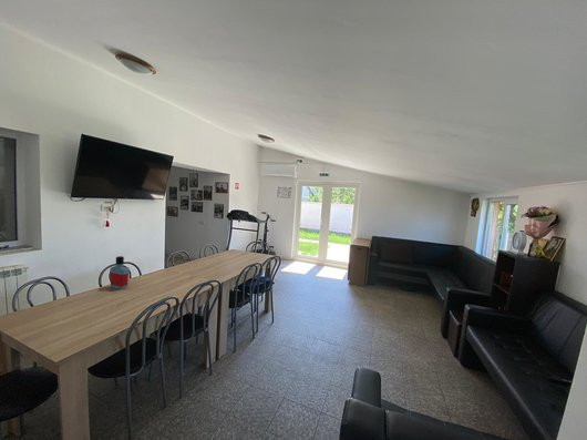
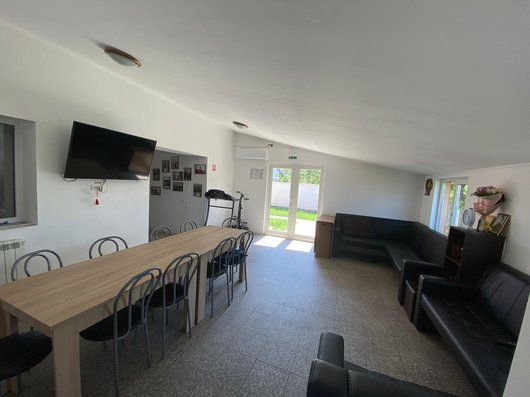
- bottle [109,255,131,290]
